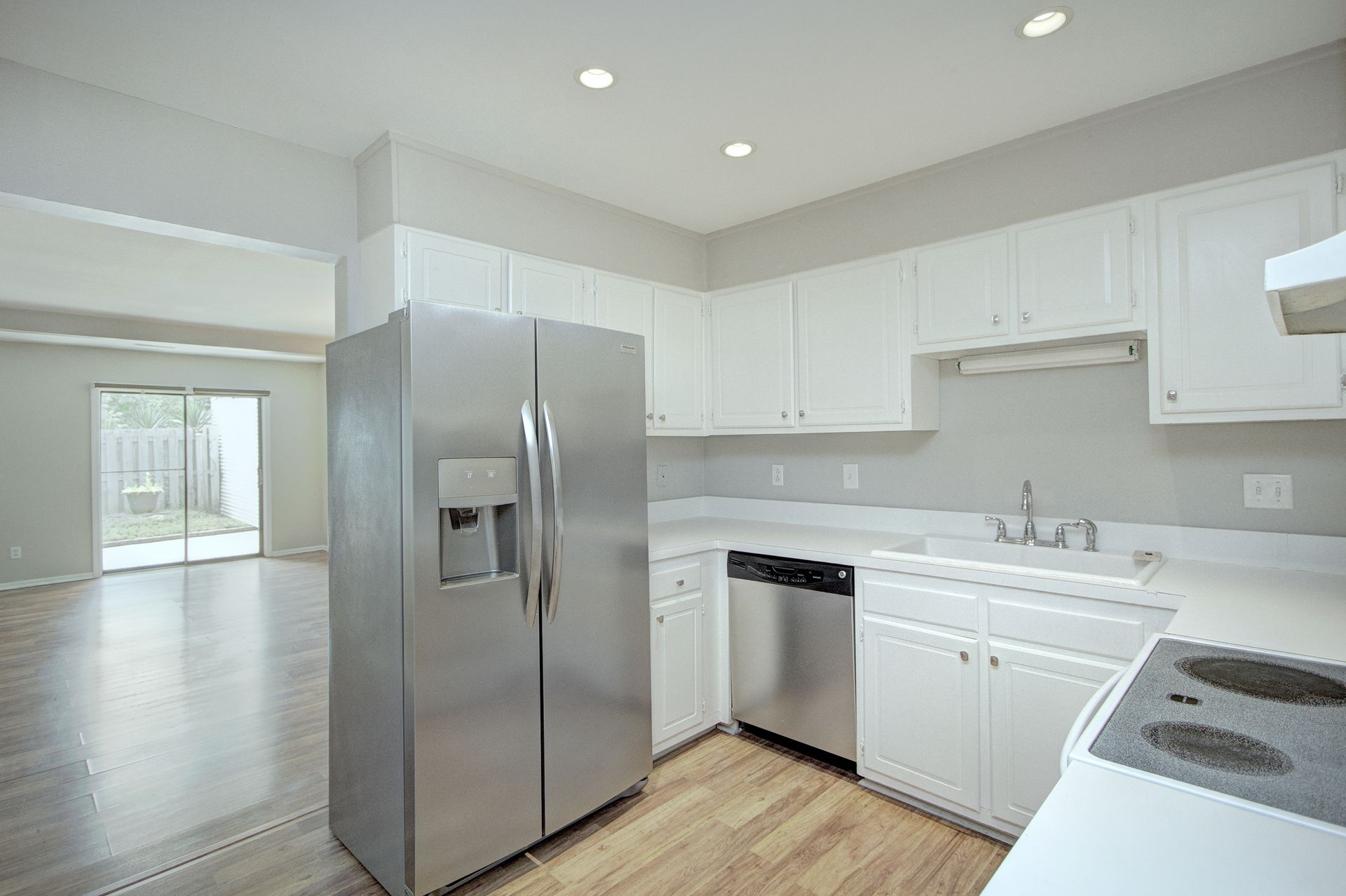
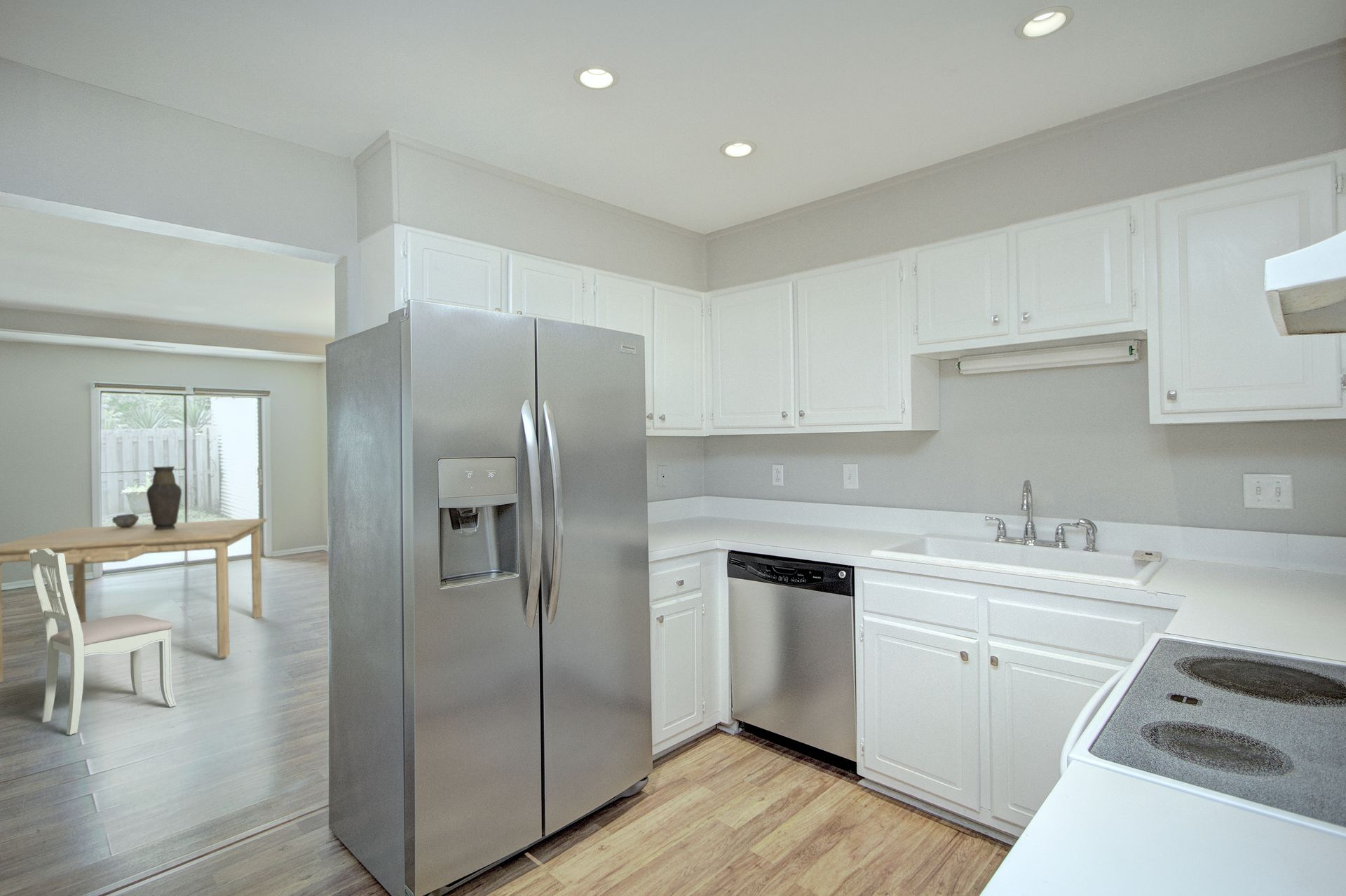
+ vase [146,466,182,530]
+ dining chair [29,548,177,735]
+ decorative bowl [111,513,140,528]
+ dining table [0,517,268,684]
